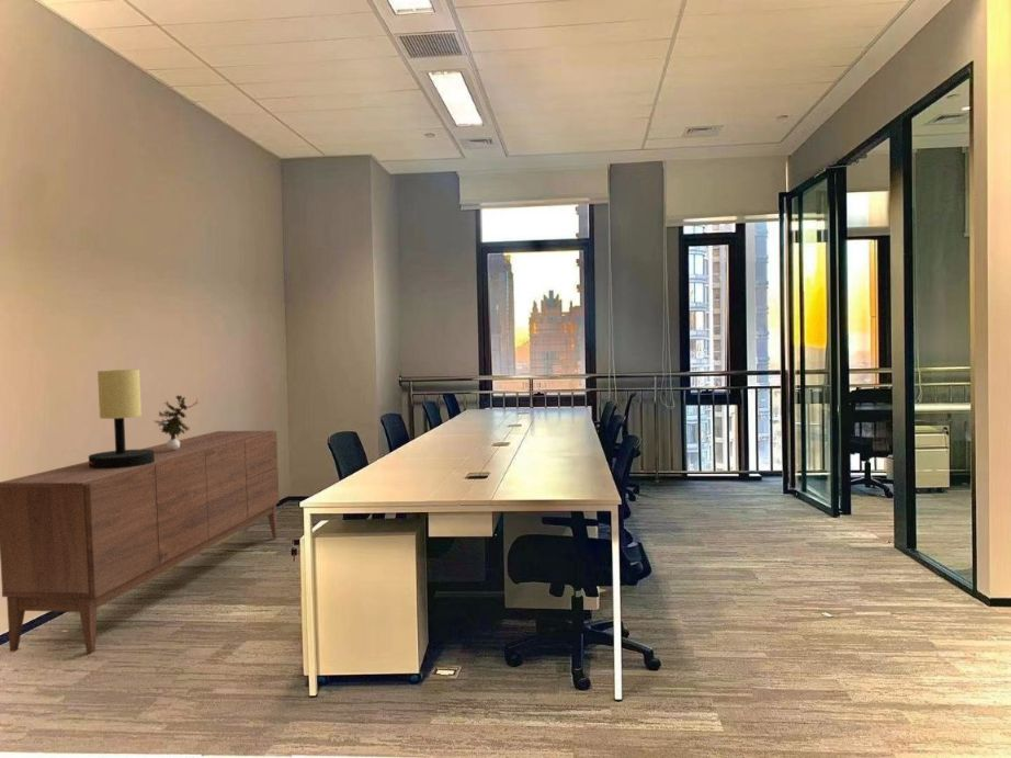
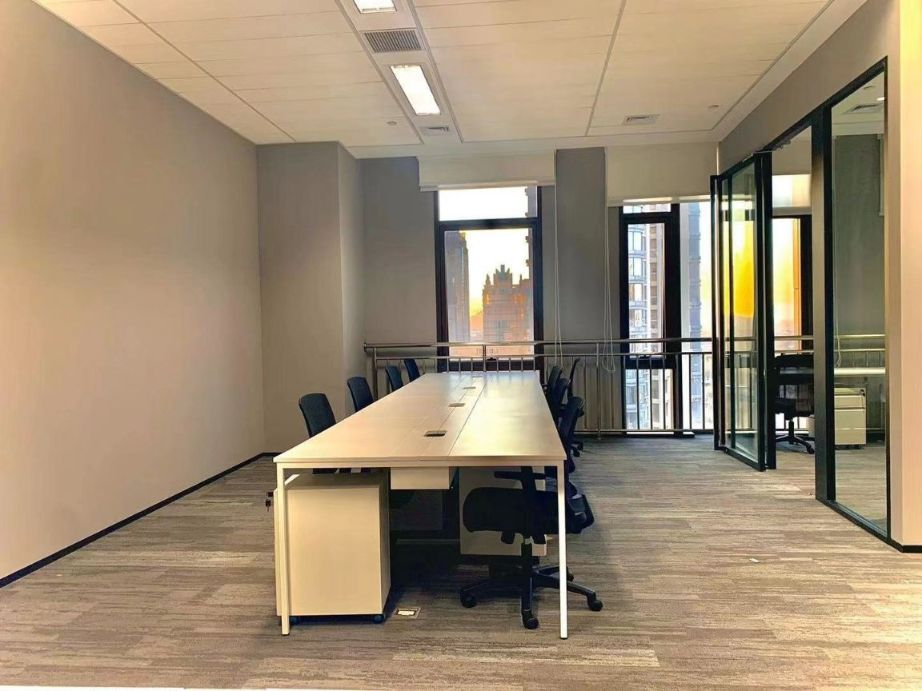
- sideboard [0,430,281,655]
- table lamp [88,369,155,468]
- potted plant [155,394,198,451]
